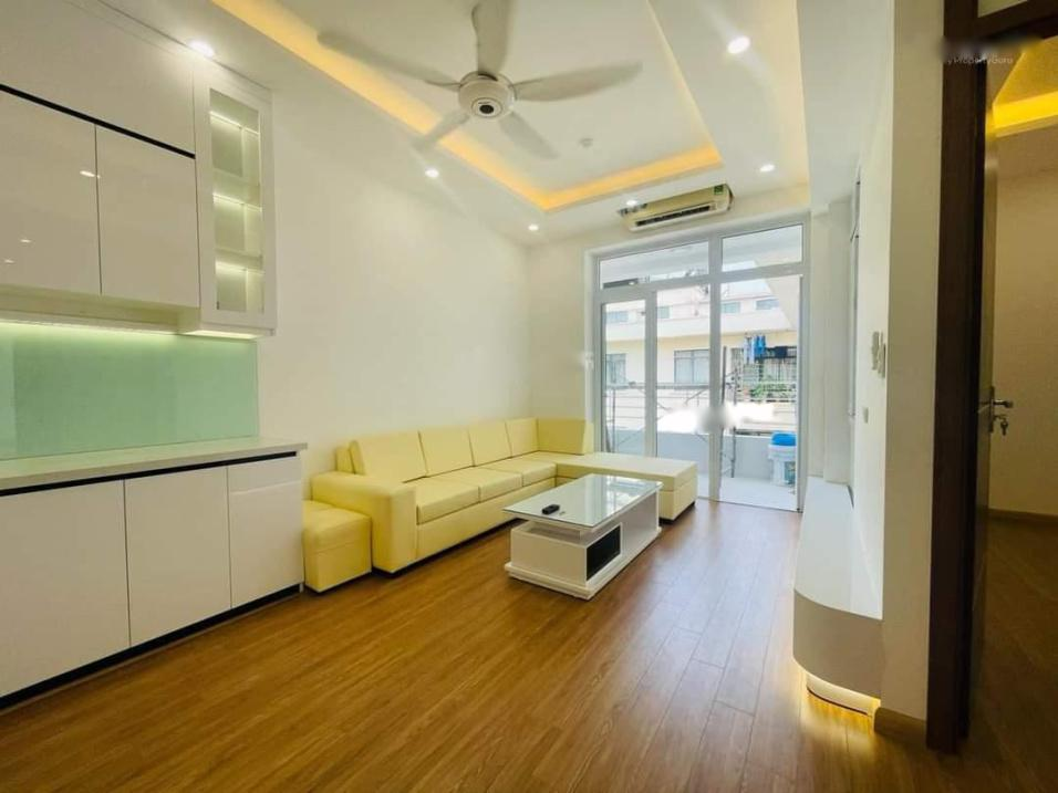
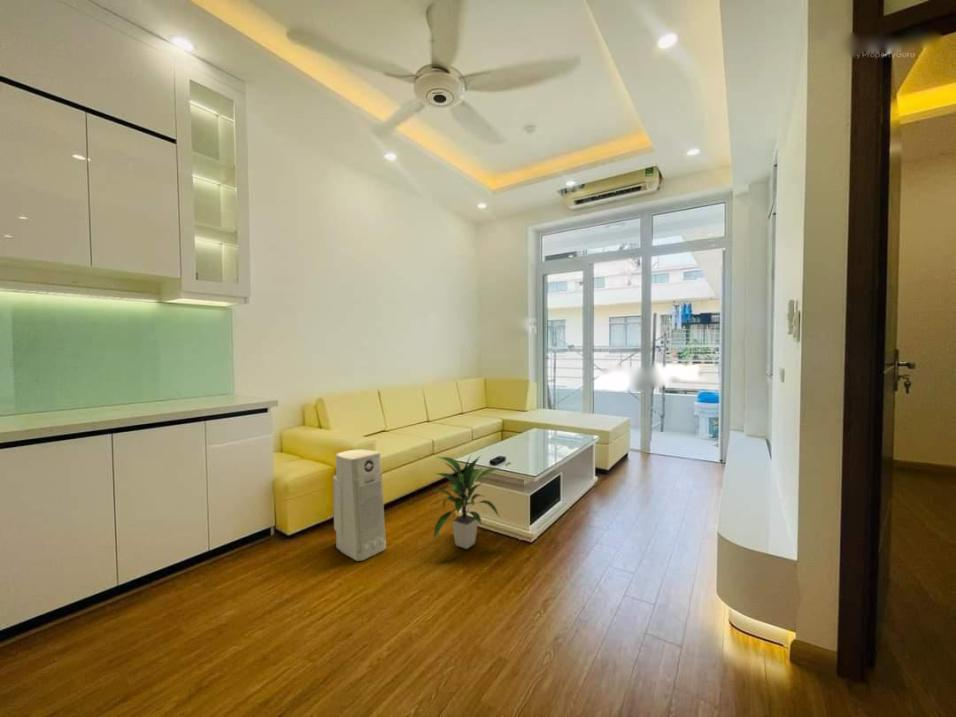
+ air purifier [332,449,387,562]
+ indoor plant [432,454,503,550]
